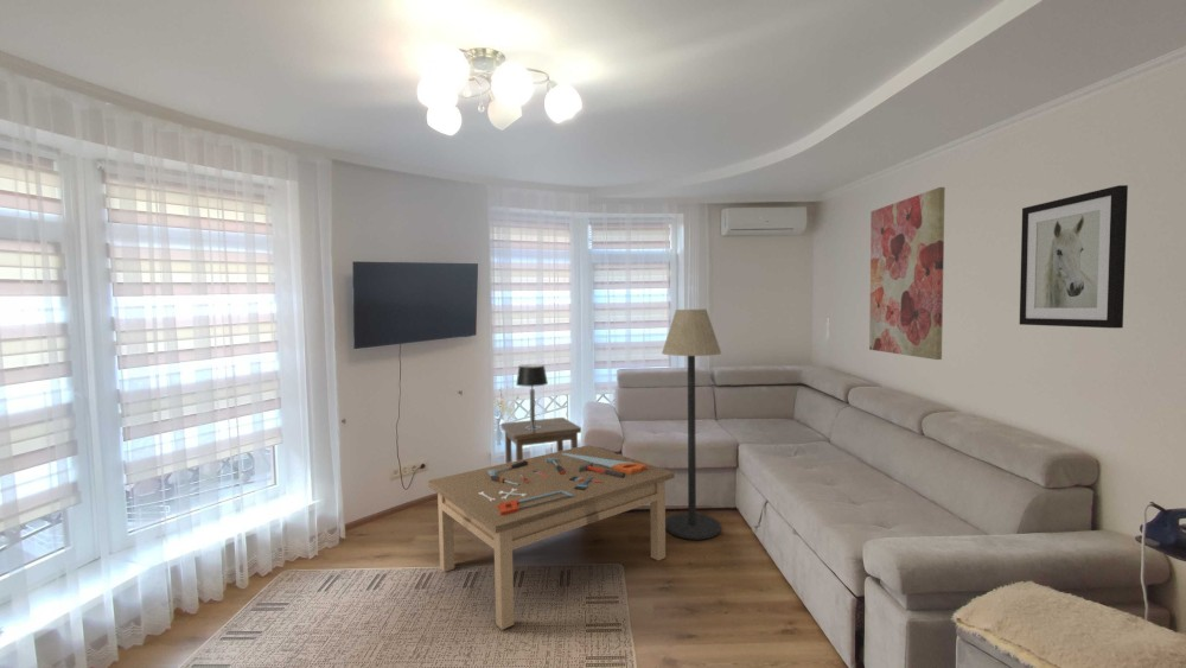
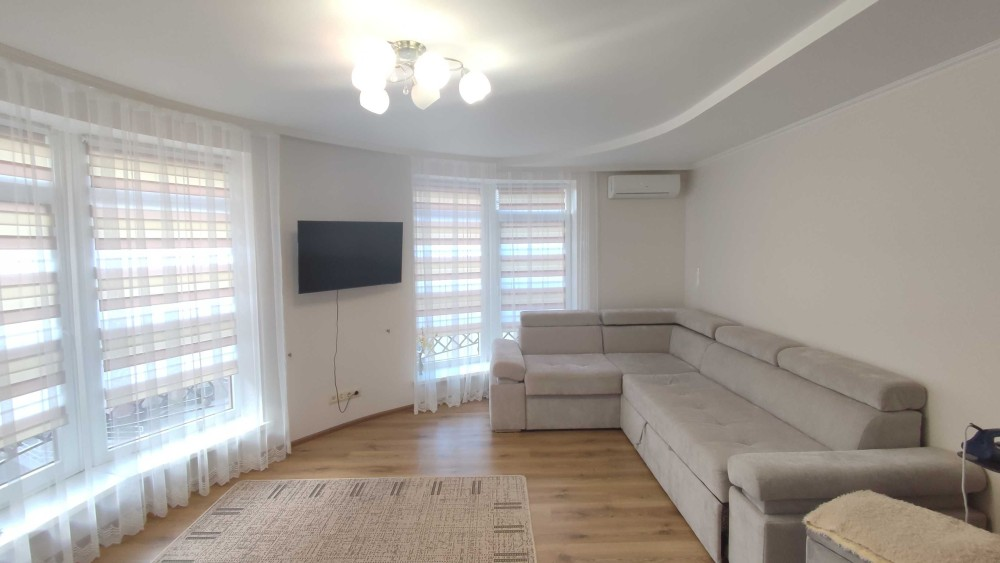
- floor lamp [661,308,722,541]
- wall art [868,186,946,361]
- wall art [1019,184,1129,330]
- side table [500,416,582,464]
- coffee table [427,444,676,631]
- table lamp [515,363,549,430]
